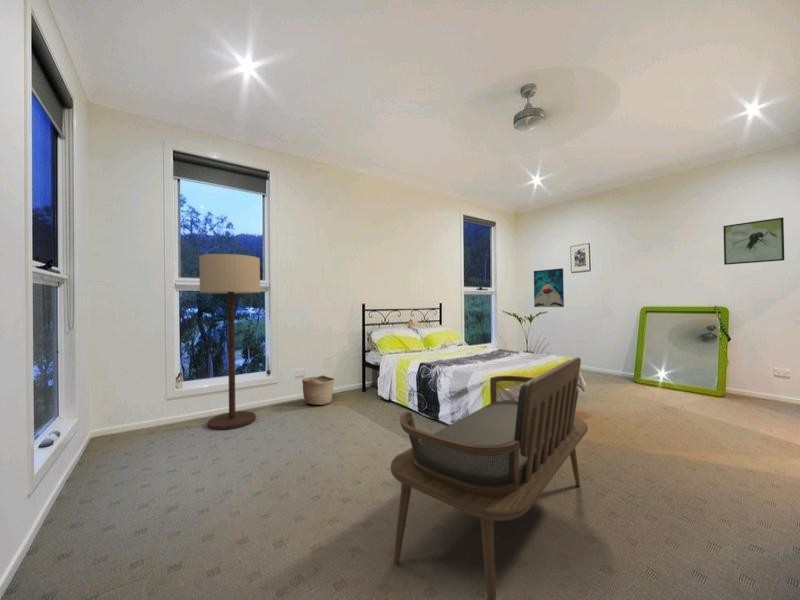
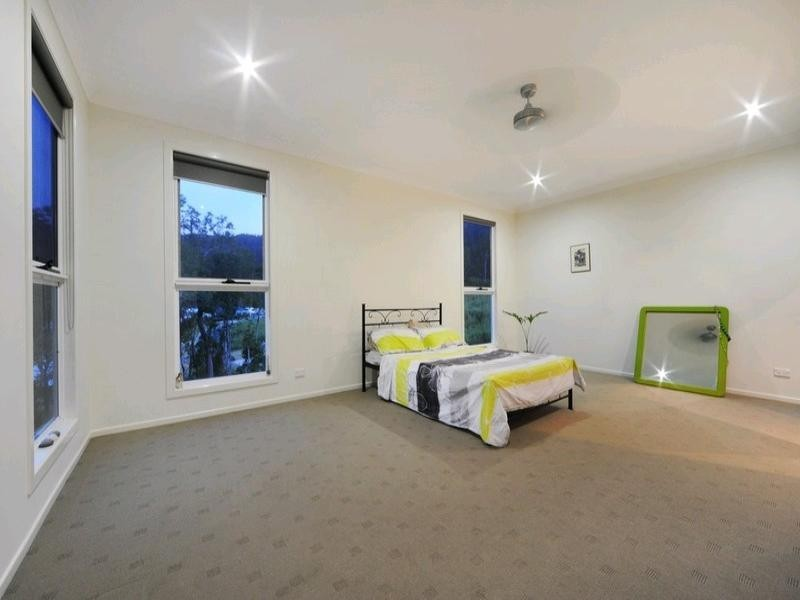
- bench [390,356,589,600]
- basket [301,374,336,406]
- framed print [722,217,785,266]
- floor lamp [198,253,261,431]
- wall art [533,267,565,308]
